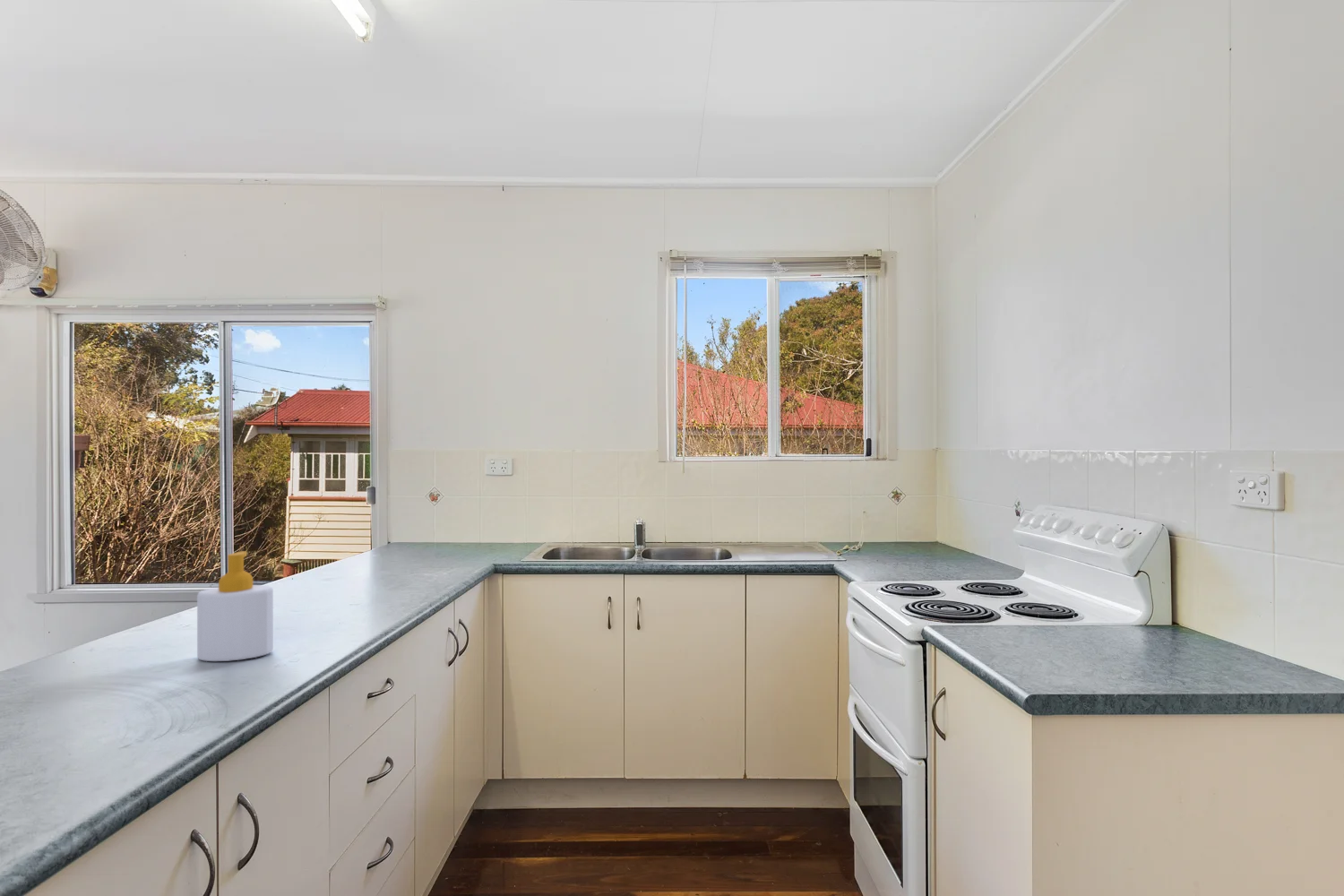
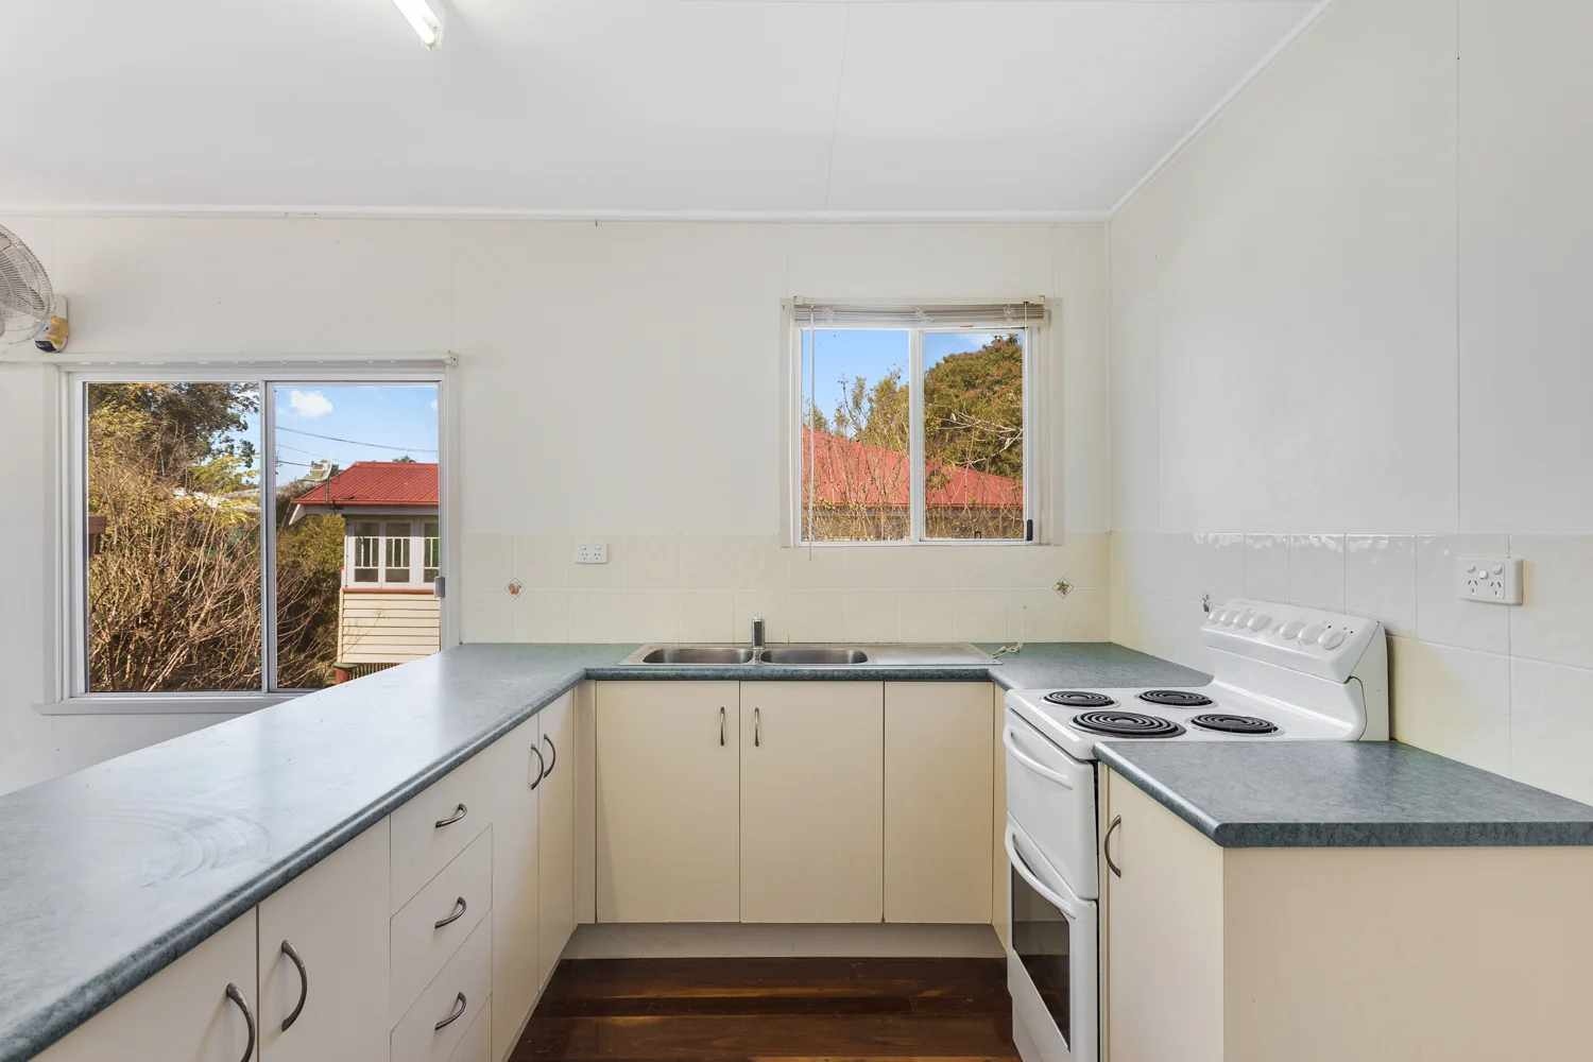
- soap bottle [196,550,274,662]
